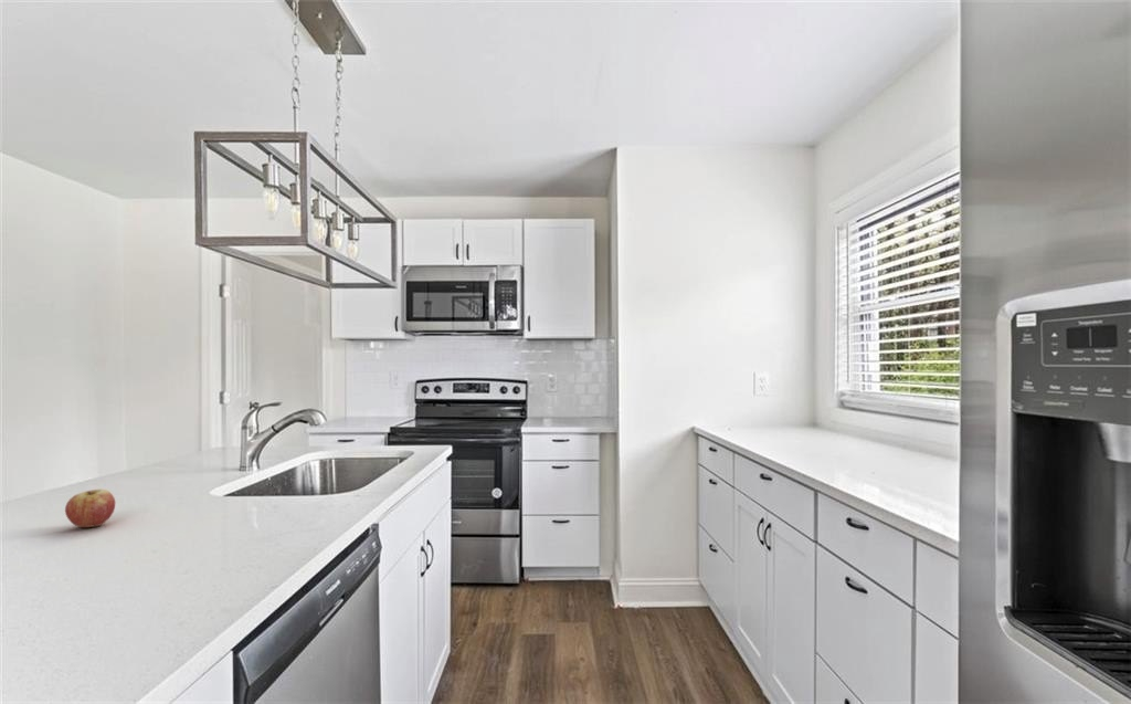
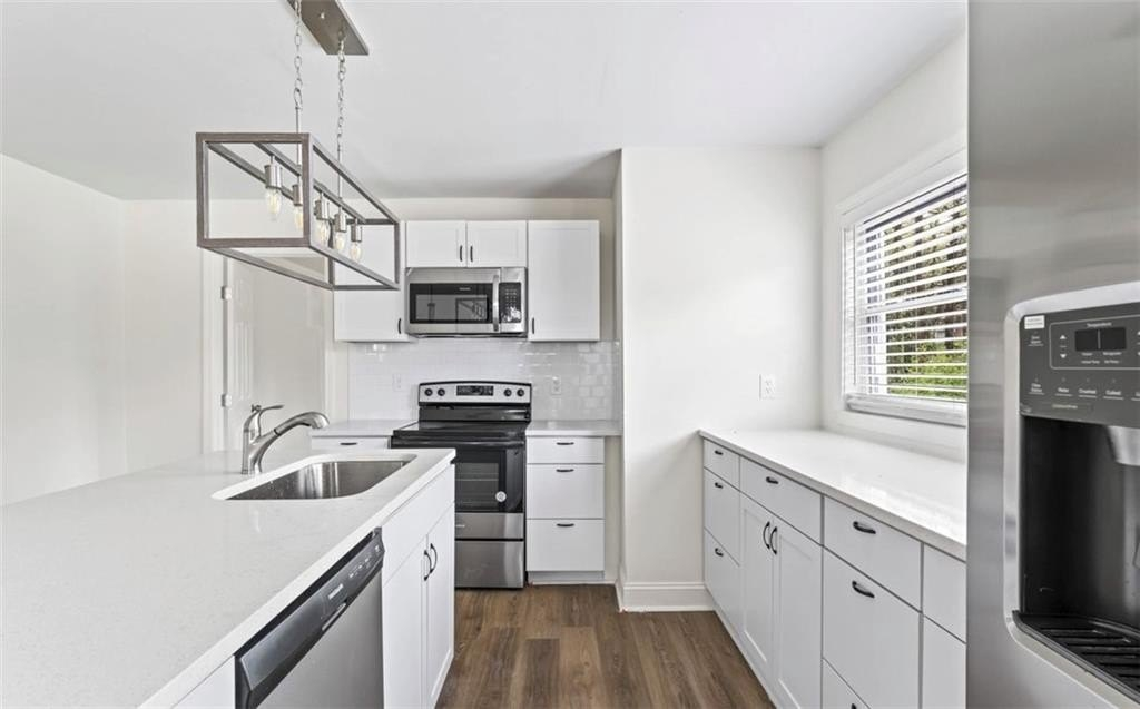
- fruit [64,488,116,528]
